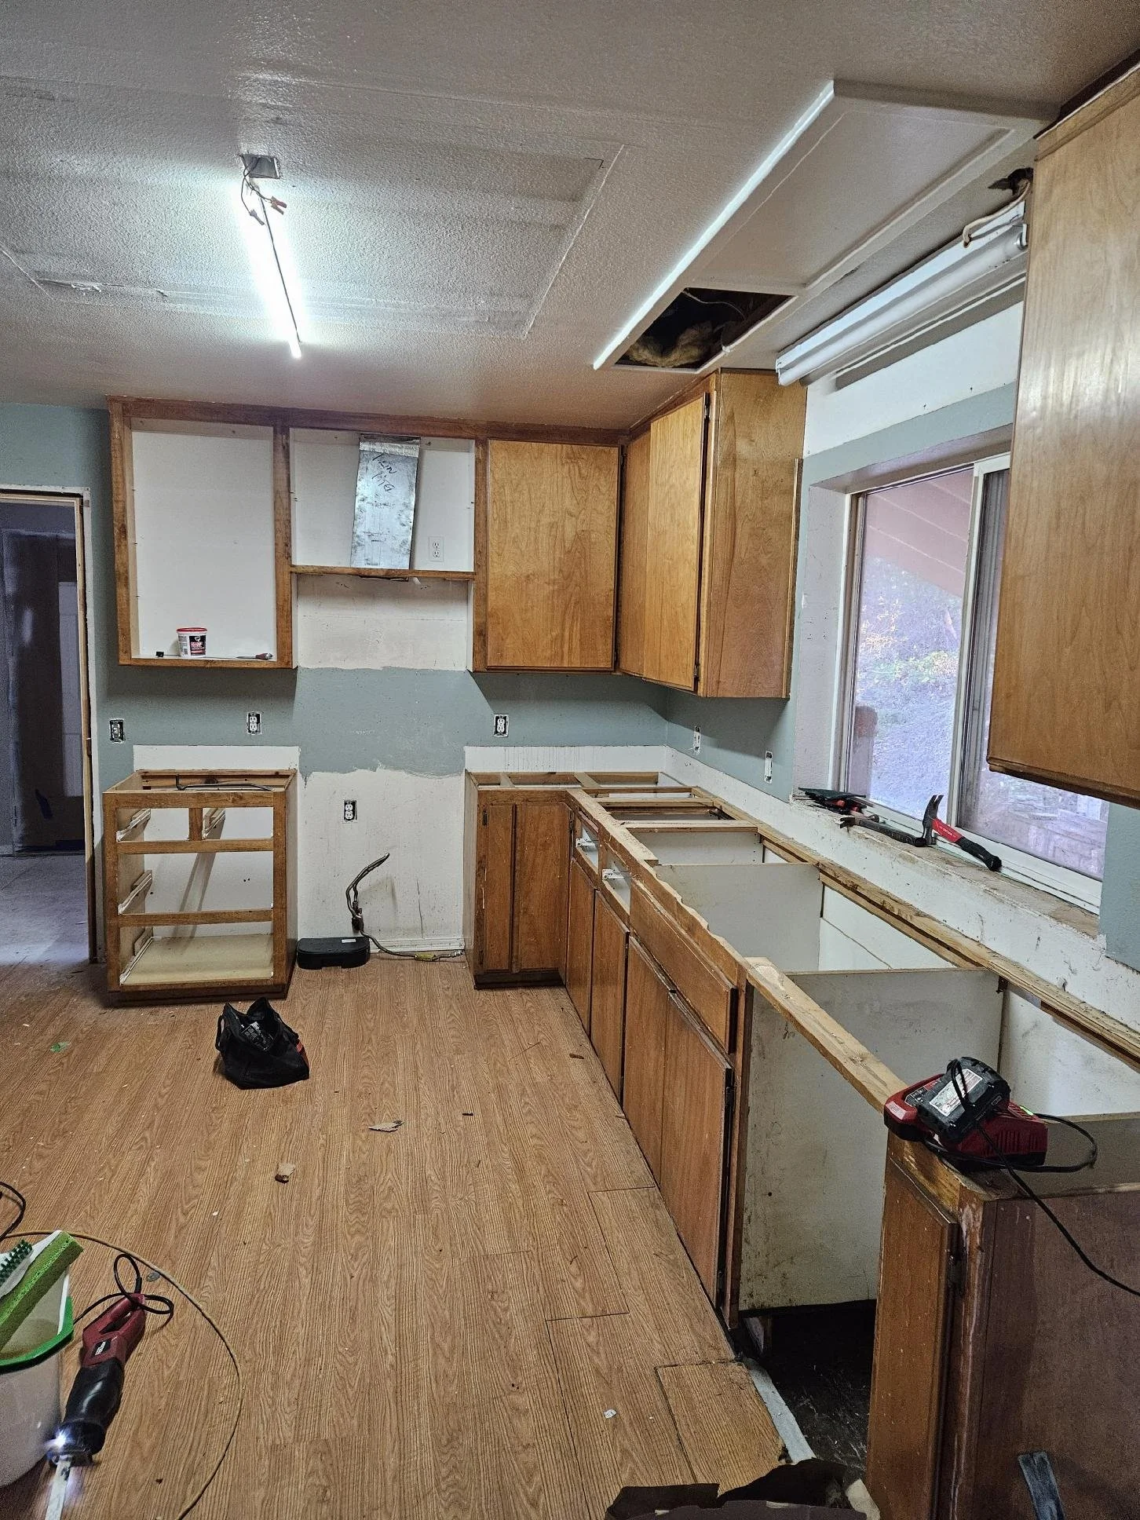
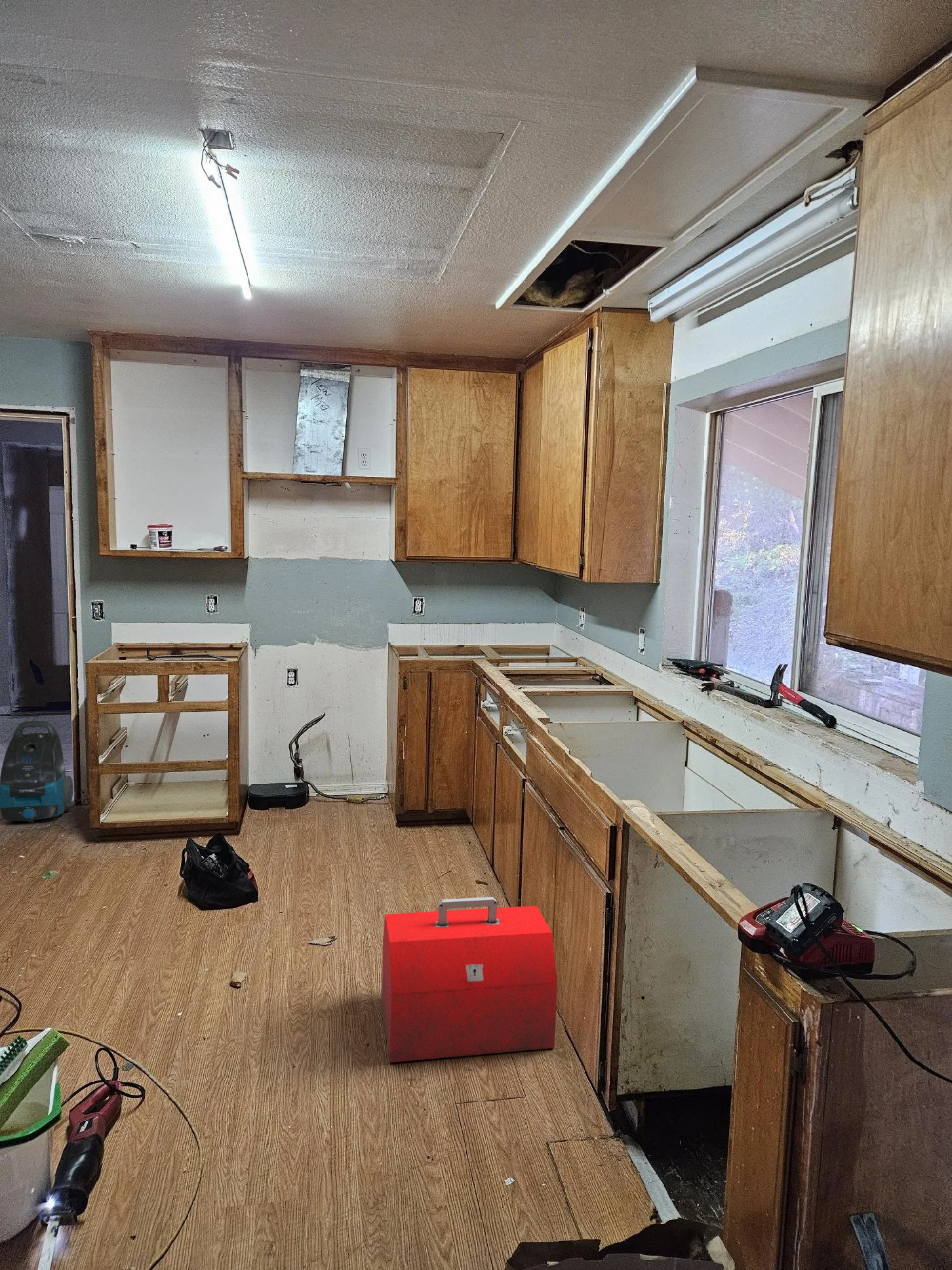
+ toolbox [381,896,558,1063]
+ vacuum cleaner [0,720,73,823]
